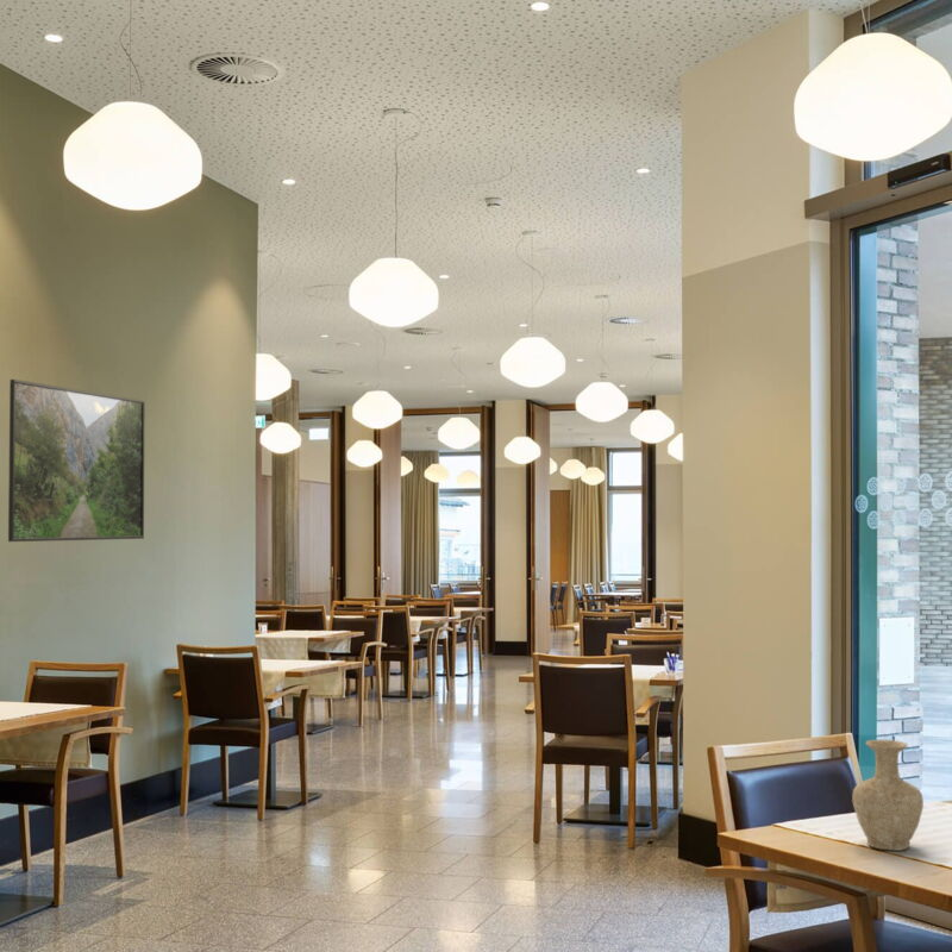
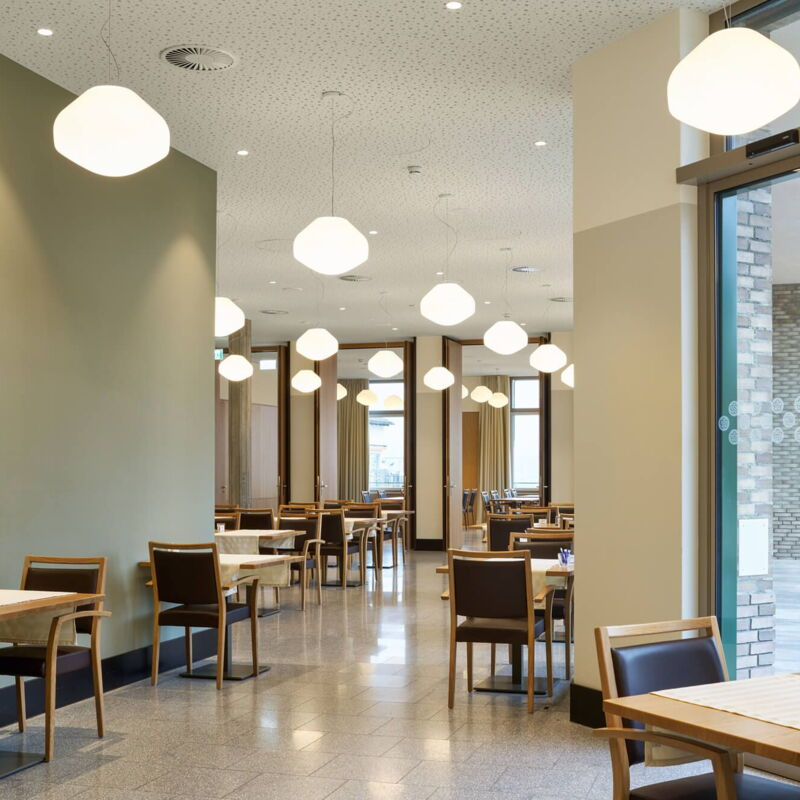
- vase [851,739,925,852]
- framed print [7,378,146,543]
